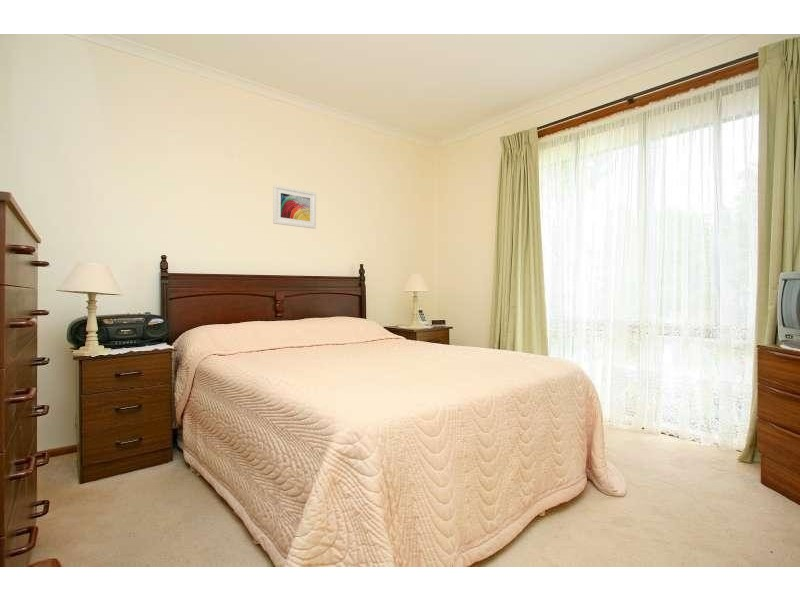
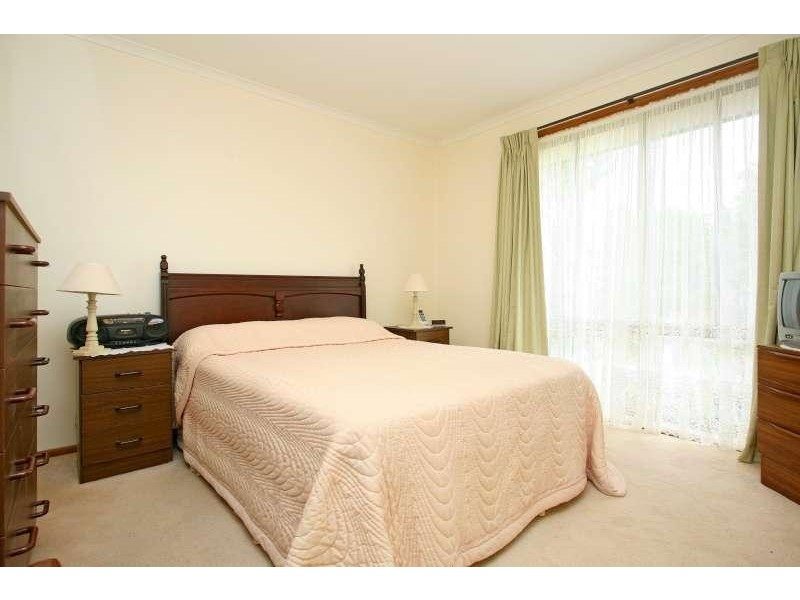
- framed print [272,184,317,230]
